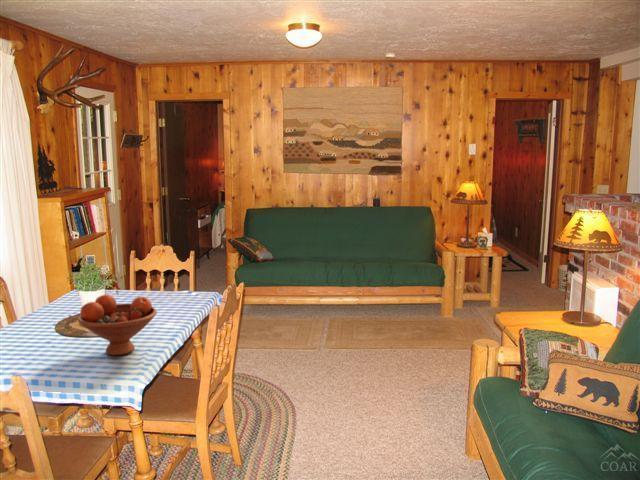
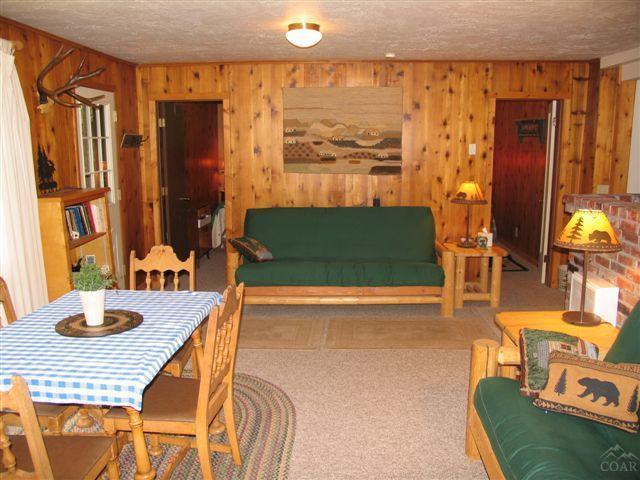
- fruit bowl [77,293,158,356]
